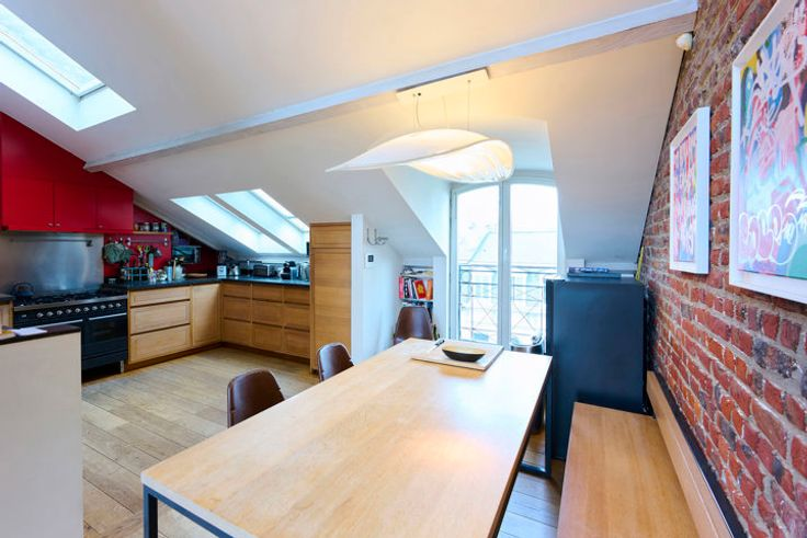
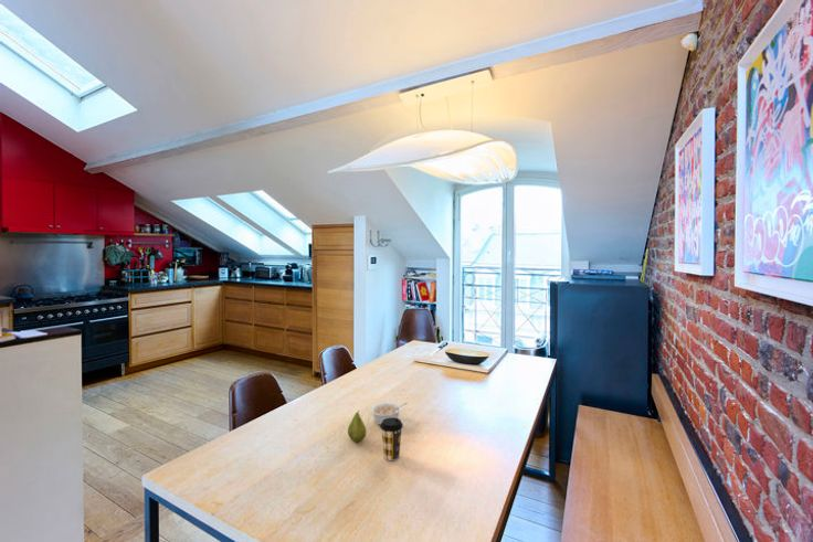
+ legume [369,402,409,426]
+ fruit [347,410,368,443]
+ coffee cup [379,417,404,461]
